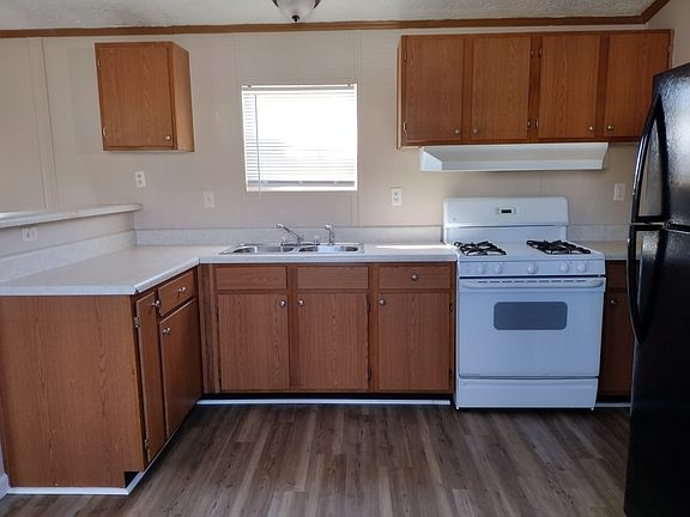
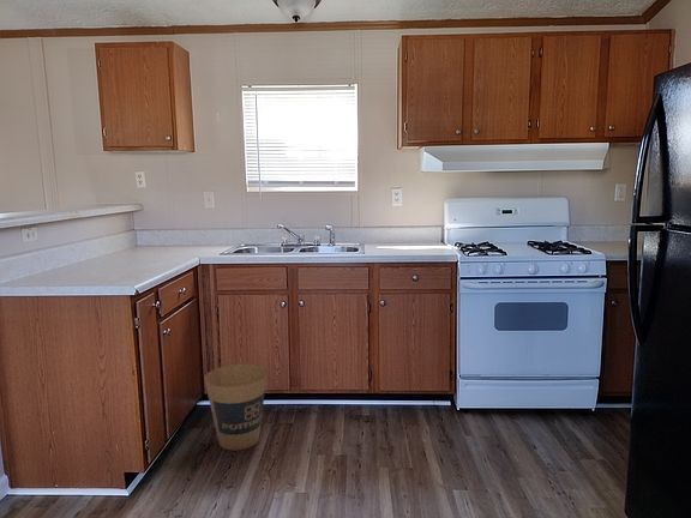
+ trash can [203,363,269,452]
